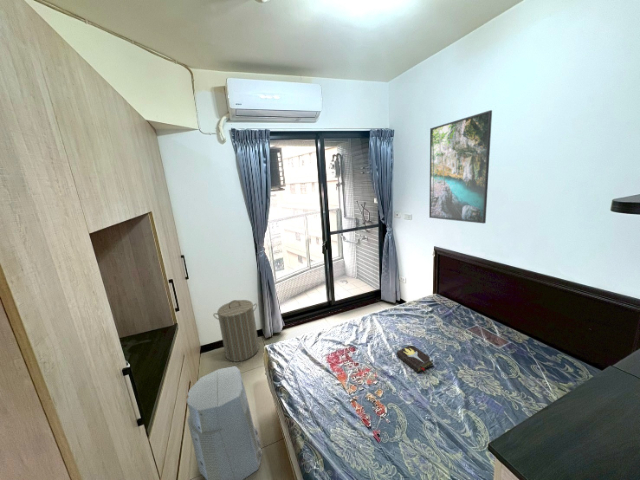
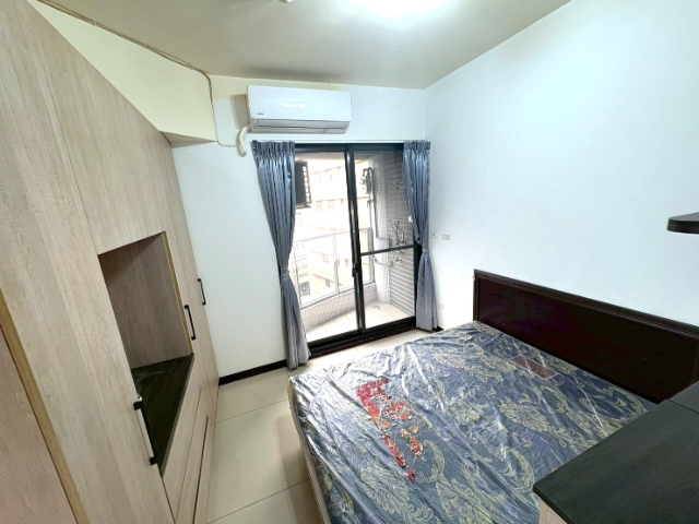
- hardback book [396,343,434,373]
- laundry hamper [212,299,260,363]
- air purifier [185,365,263,480]
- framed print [428,109,493,224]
